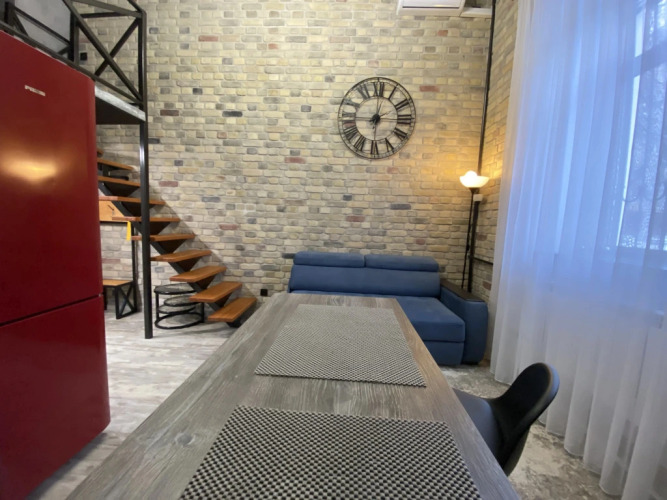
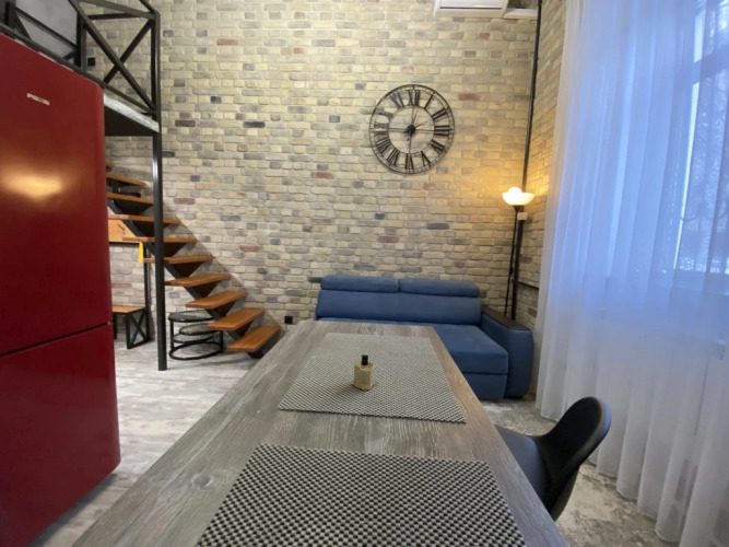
+ candle [351,353,376,391]
